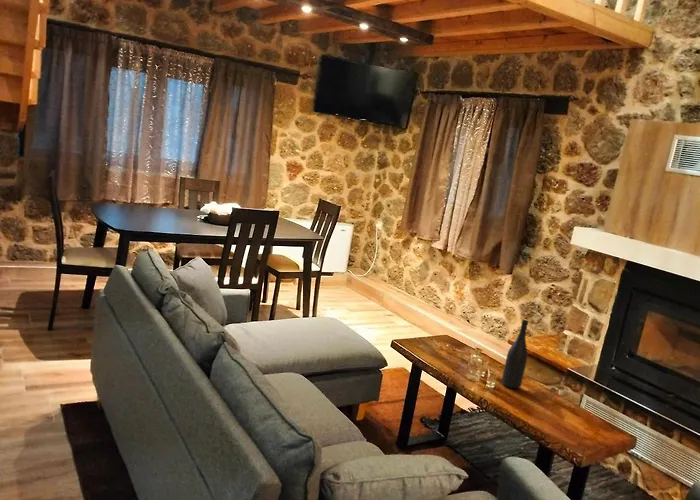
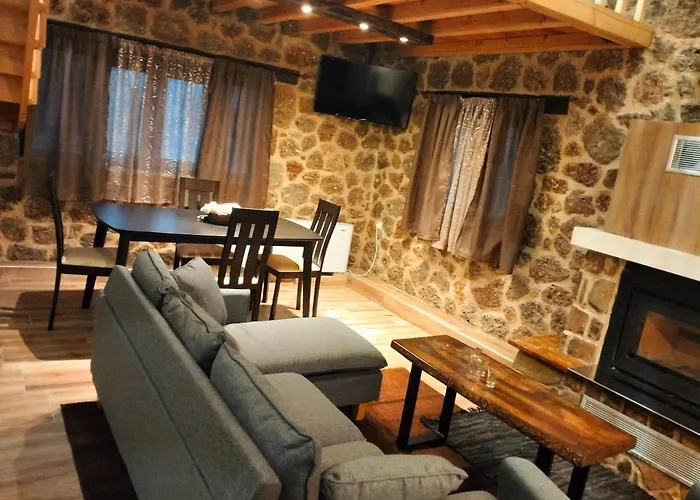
- wine bottle [501,319,529,389]
